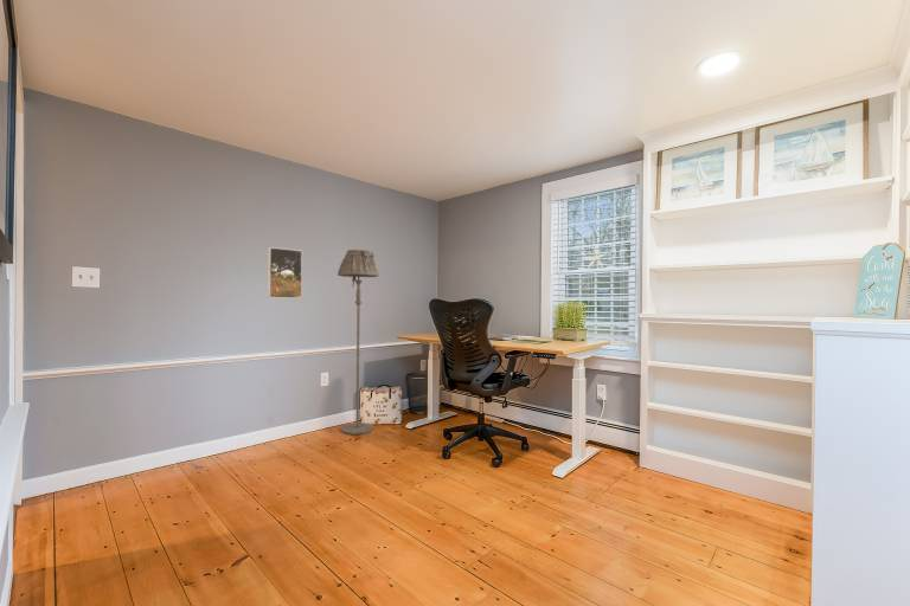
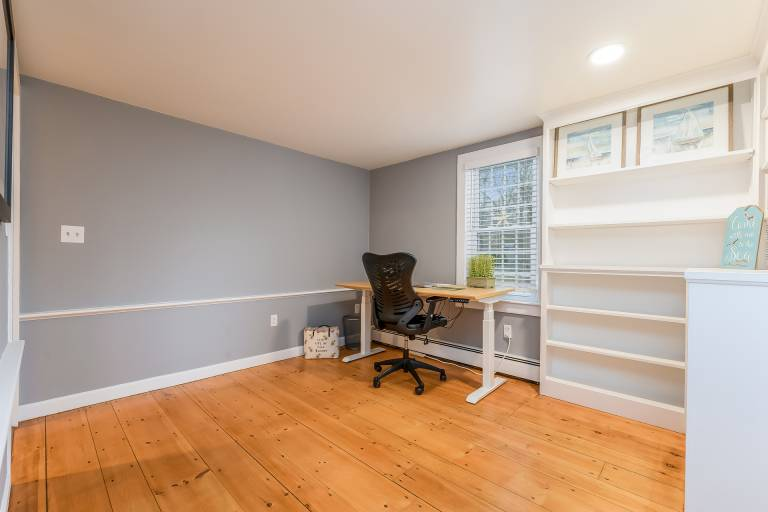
- floor lamp [337,249,380,436]
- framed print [267,246,303,299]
